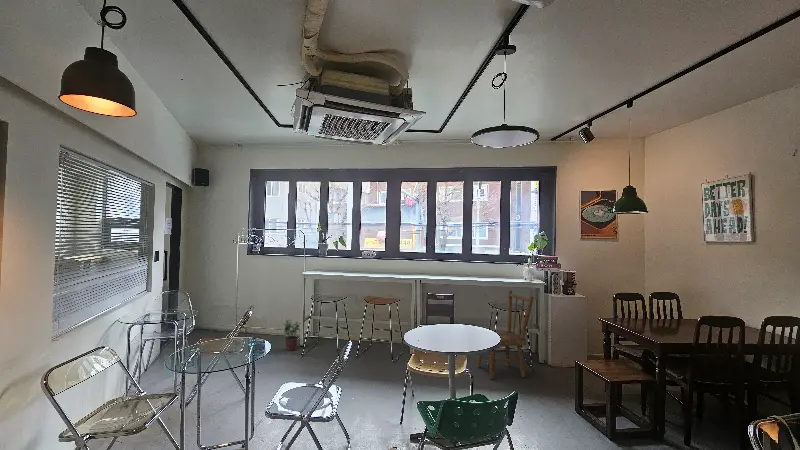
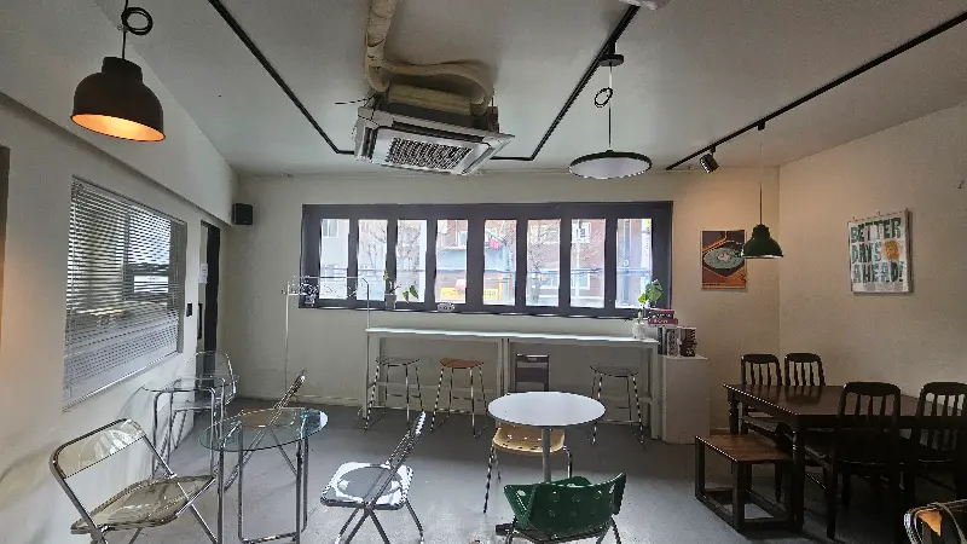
- dining chair [476,289,535,380]
- potted plant [282,319,302,352]
